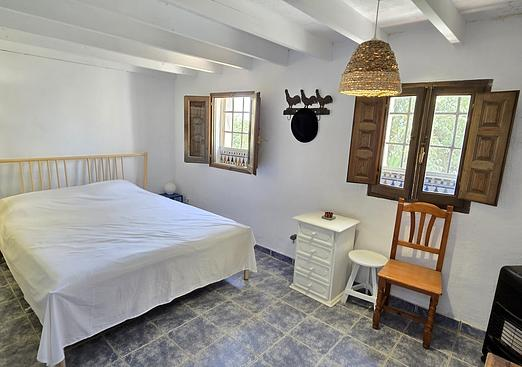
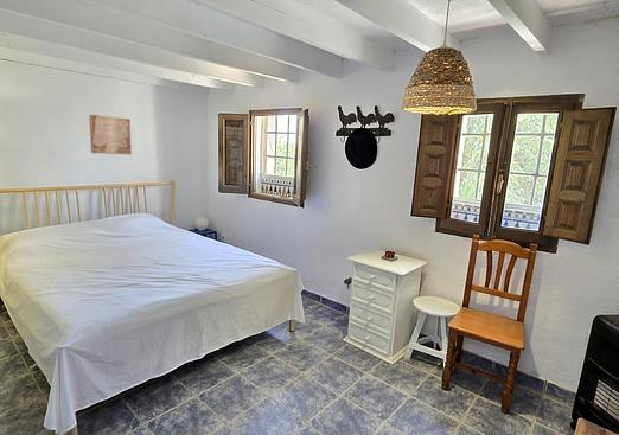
+ wall art [88,114,133,155]
